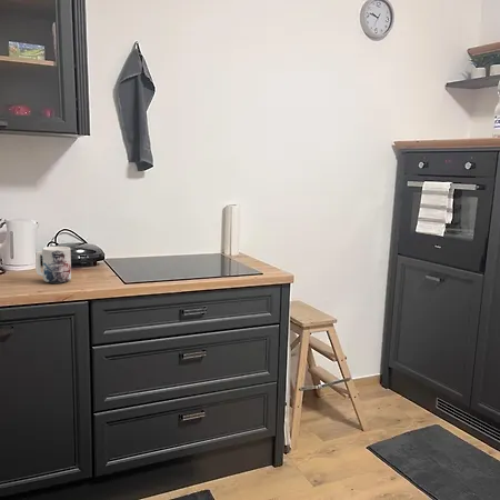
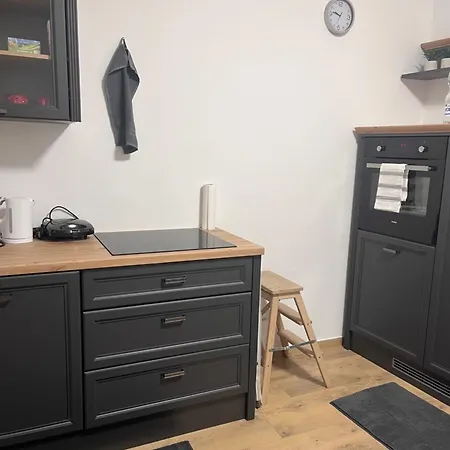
- mug [34,246,72,284]
